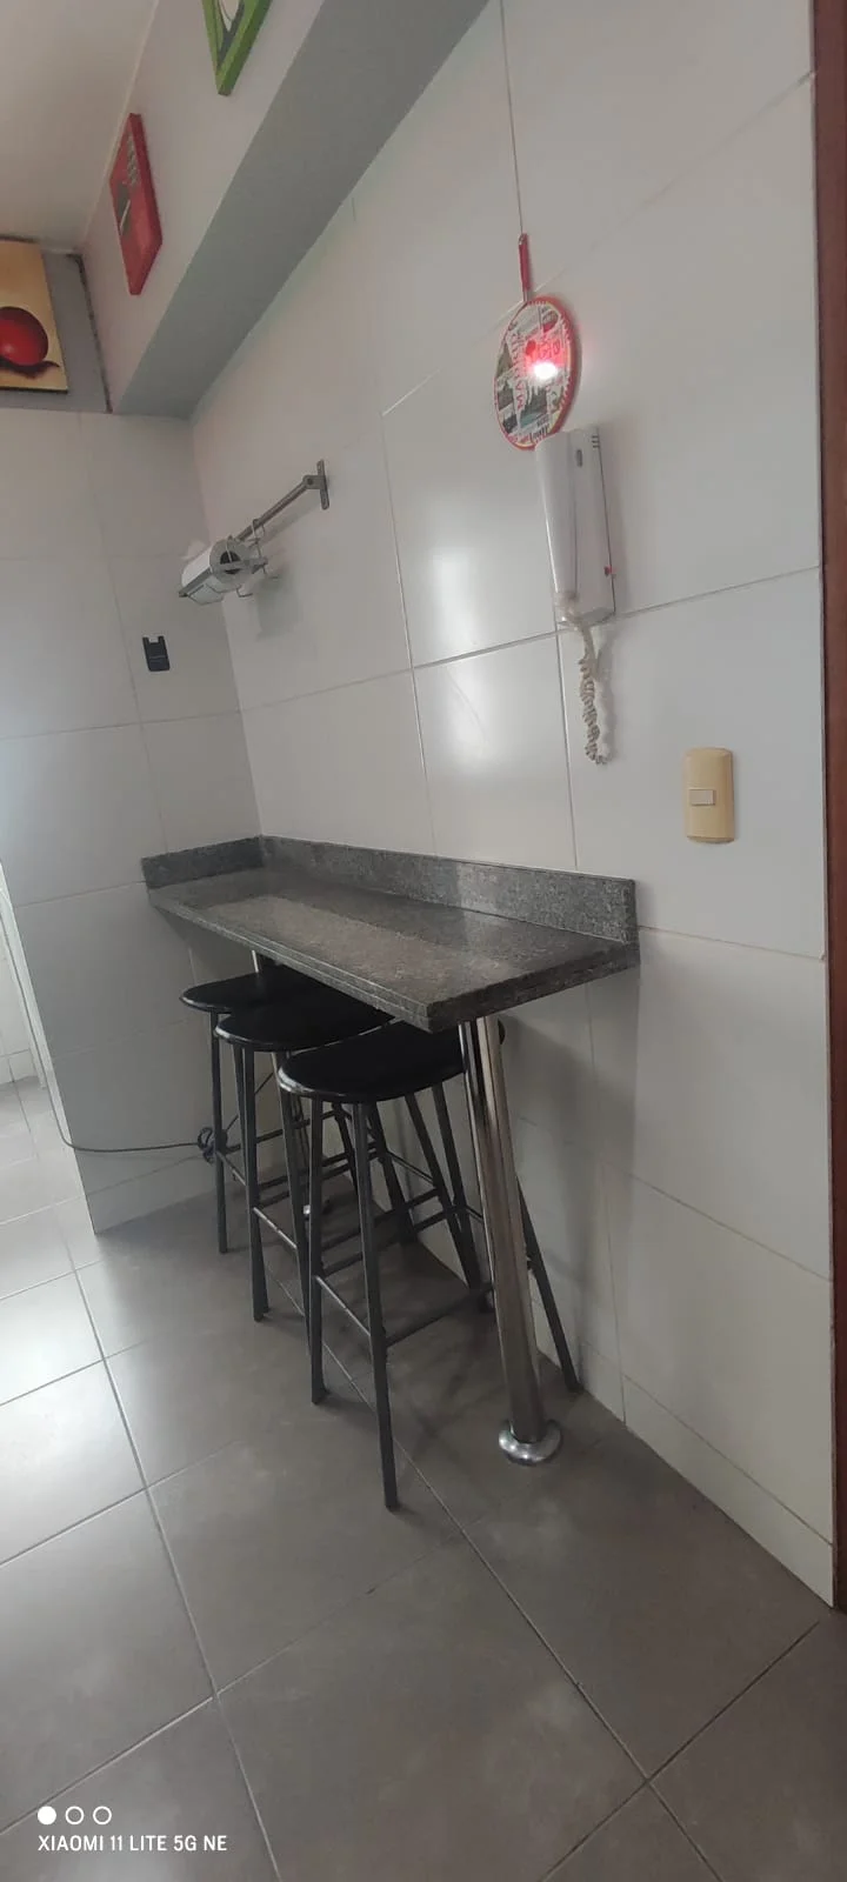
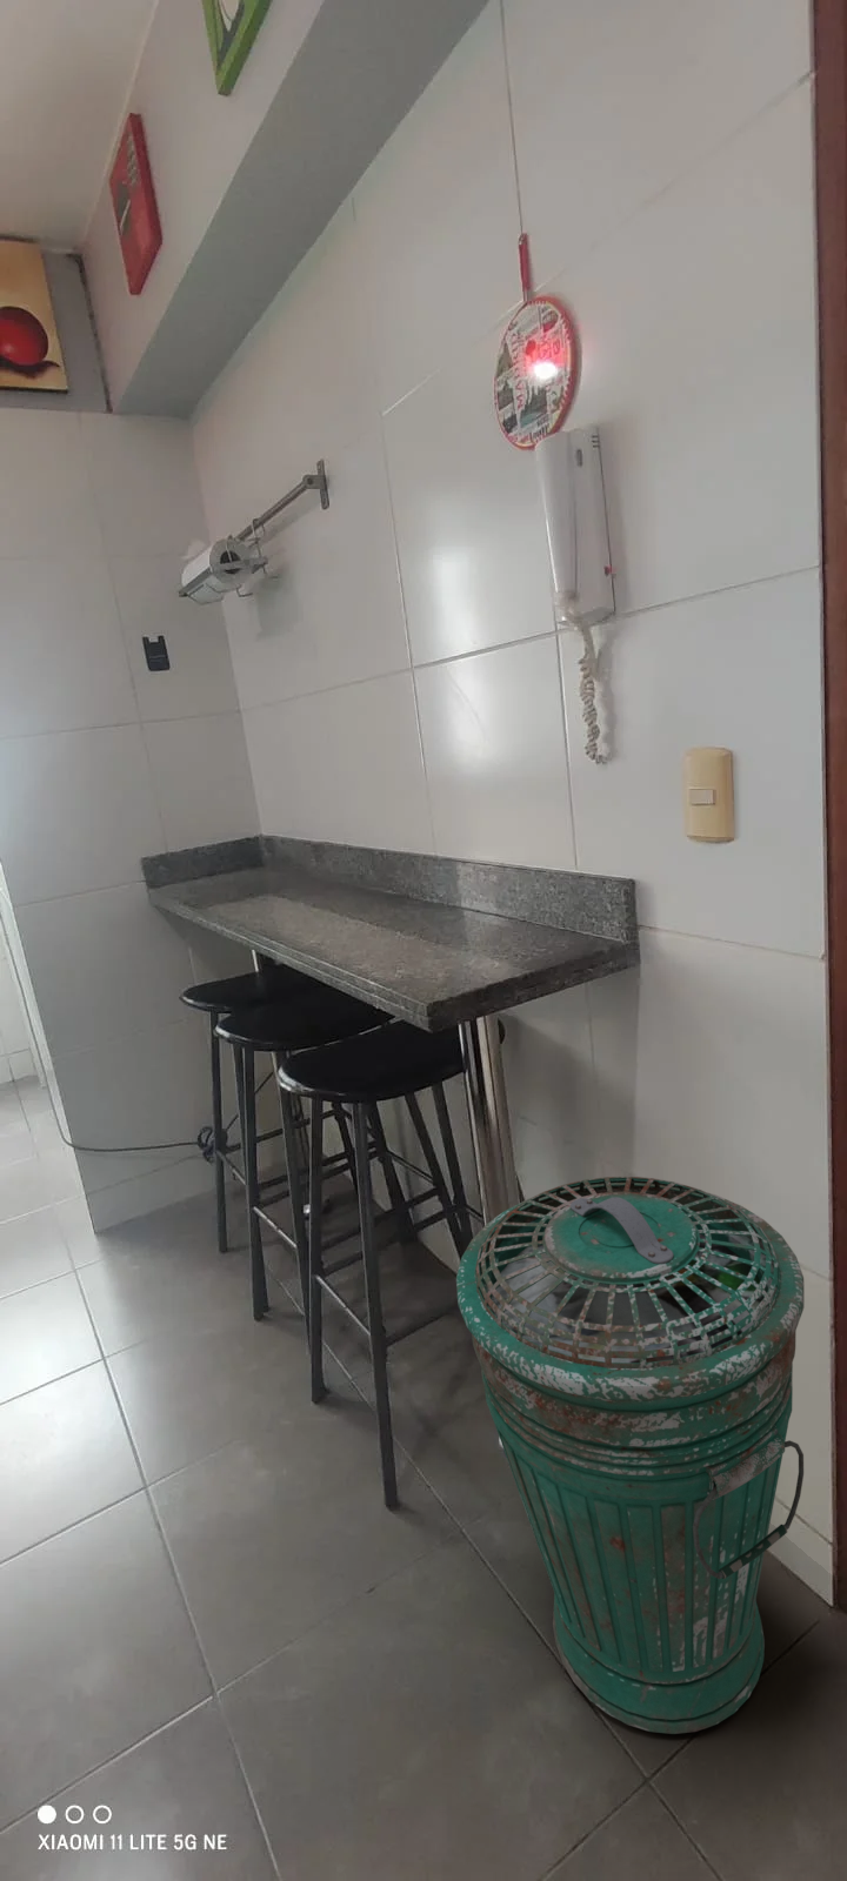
+ trash can [455,1176,805,1735]
